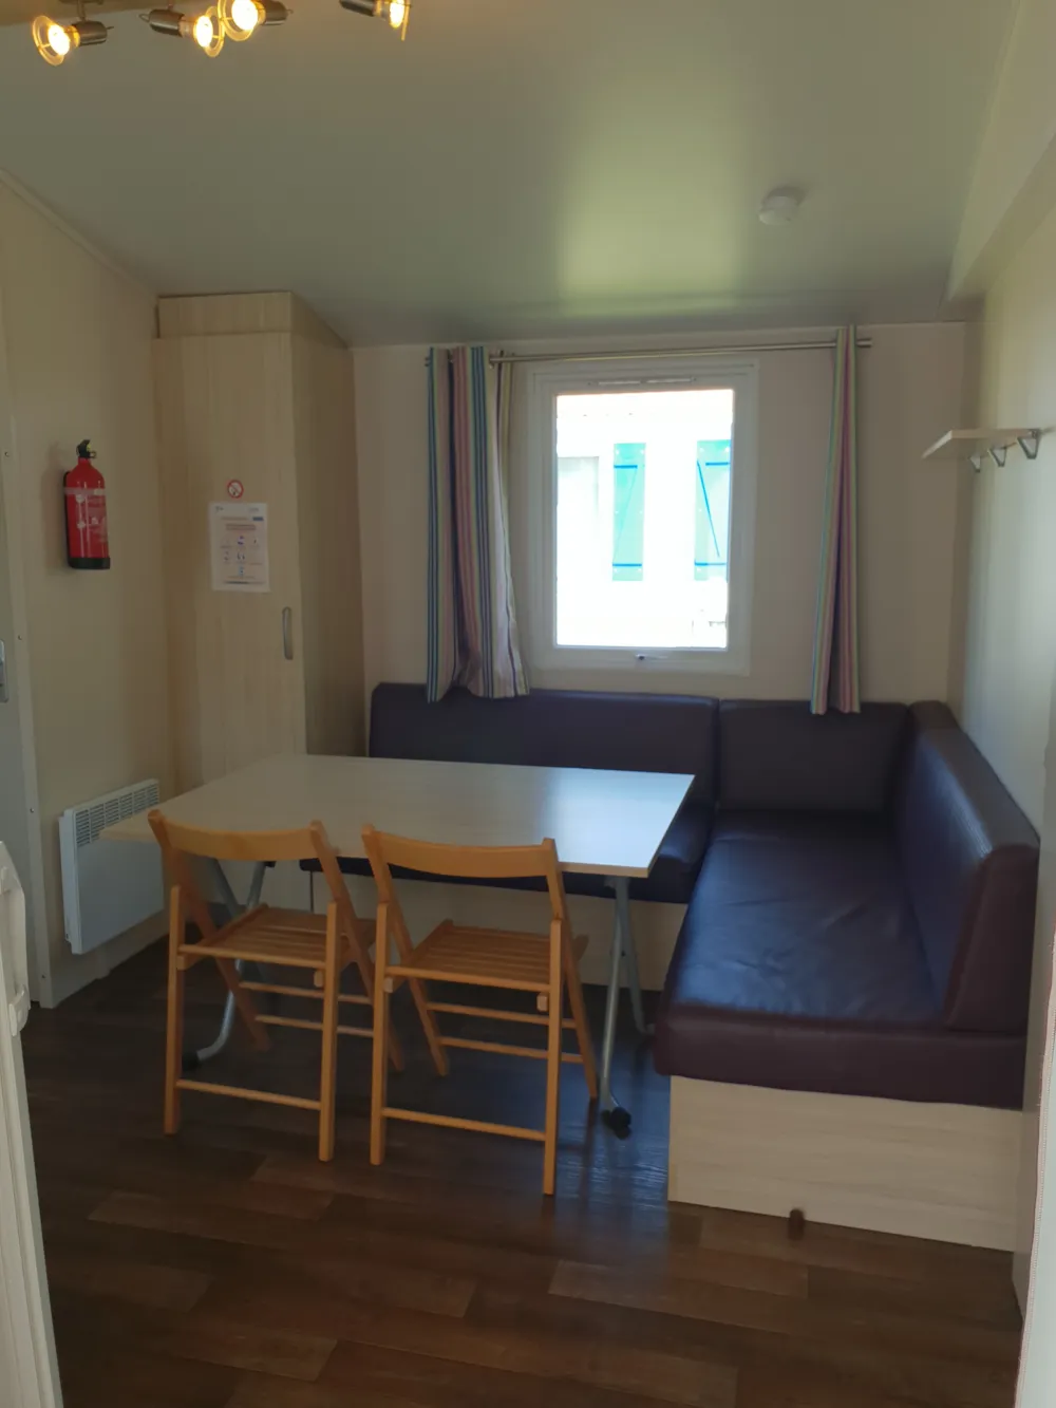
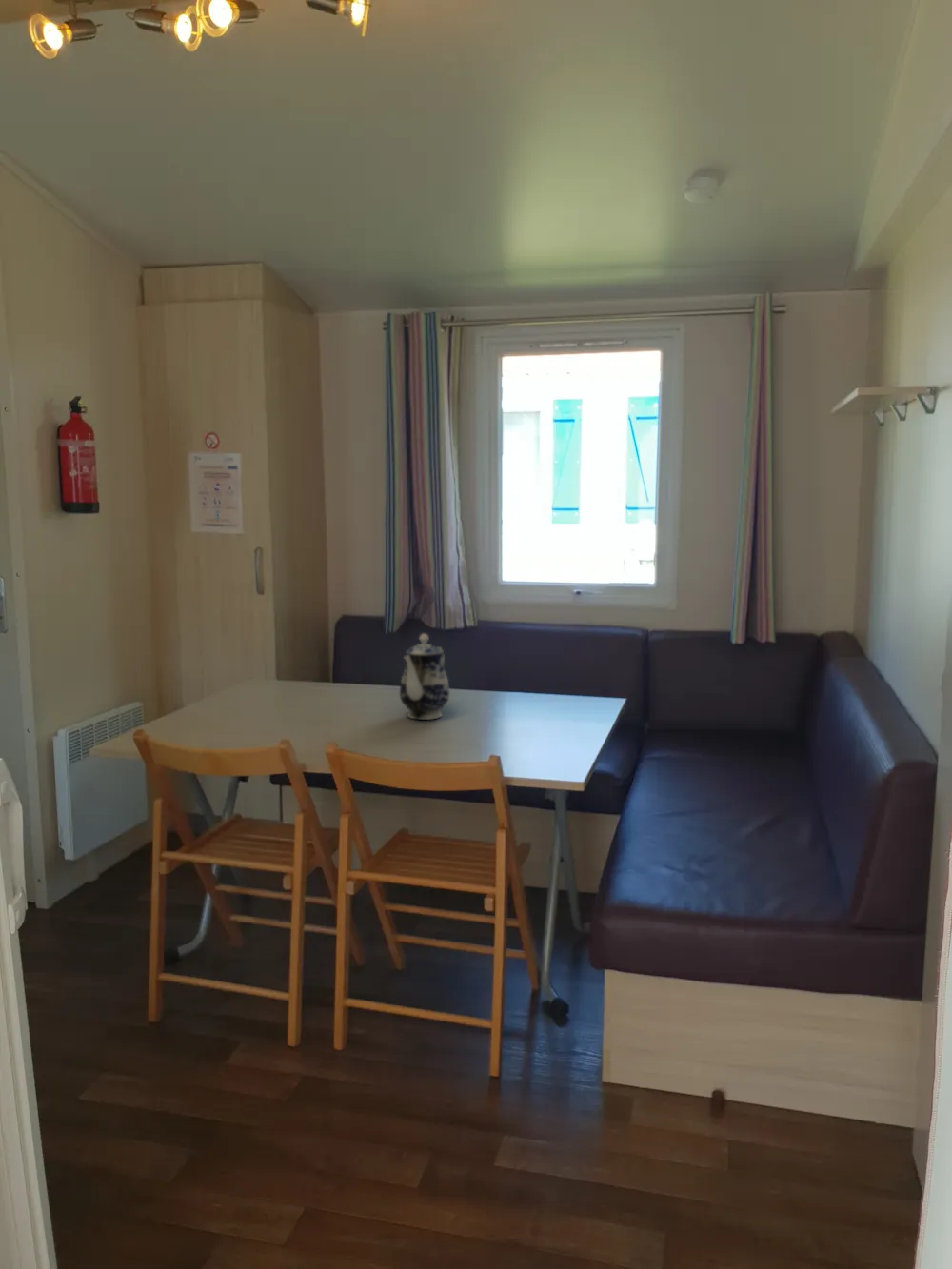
+ teapot [399,633,451,721]
